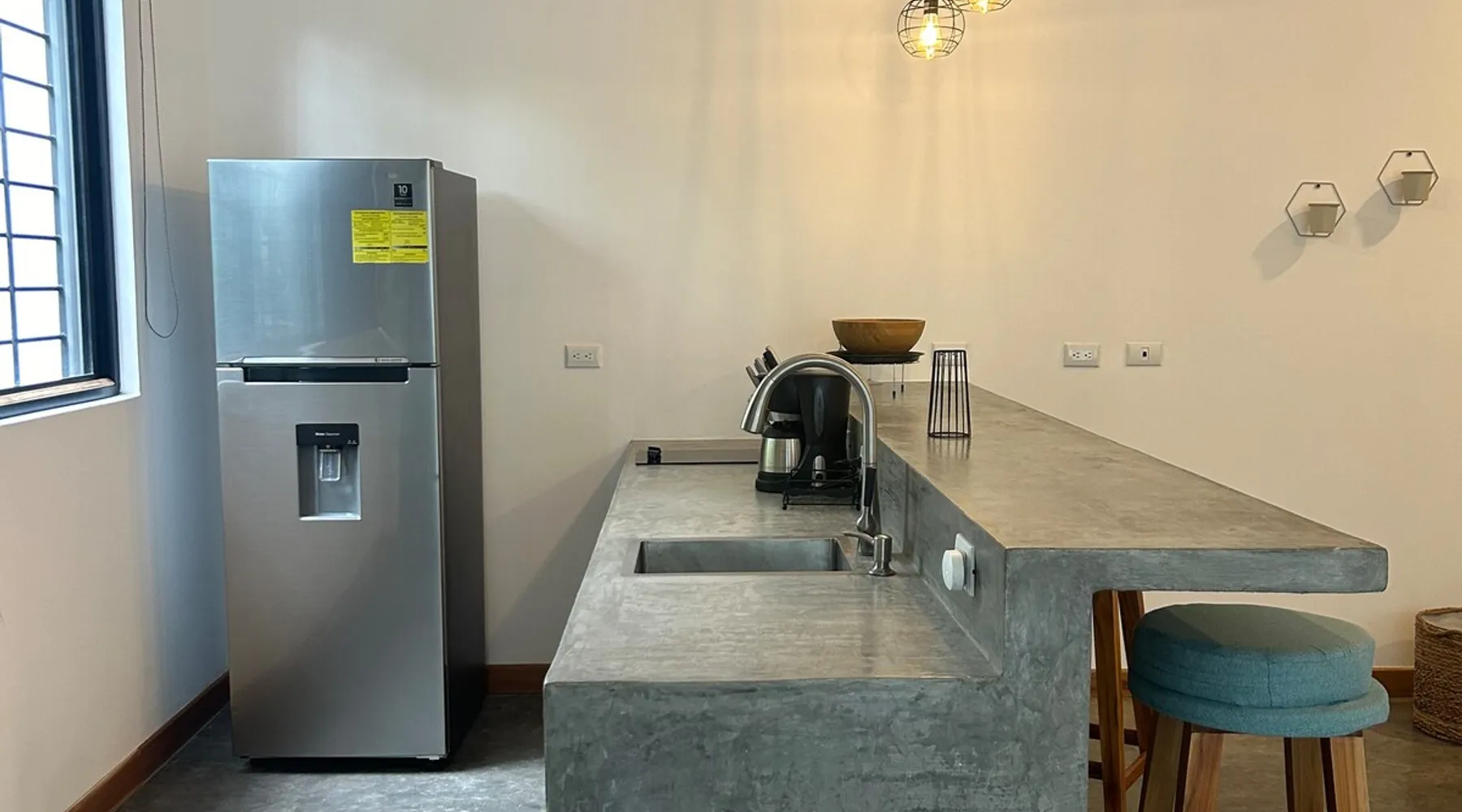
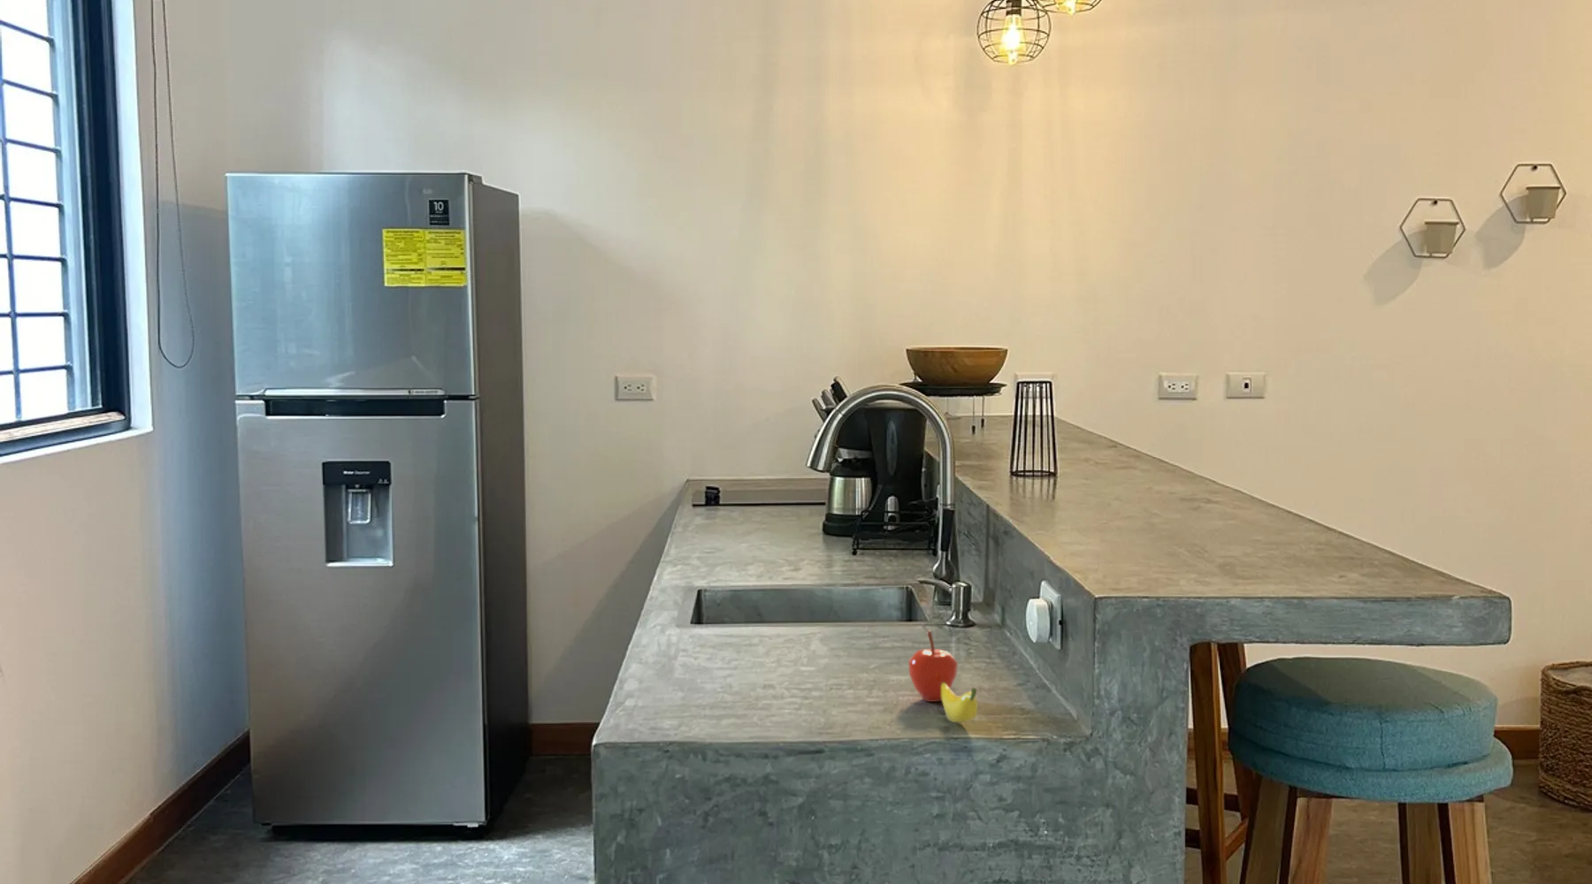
+ fruit [907,629,979,724]
